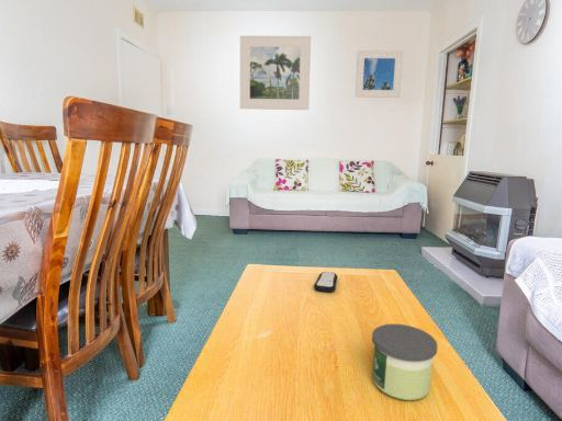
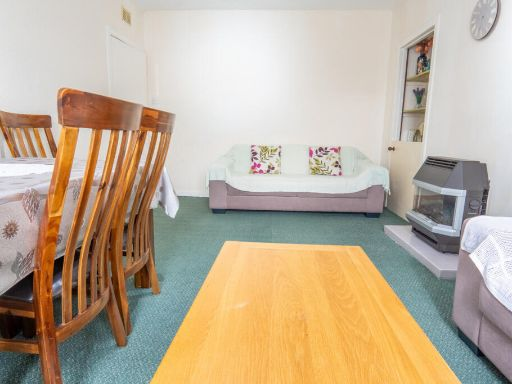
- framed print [239,35,312,111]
- candle [371,322,438,401]
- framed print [355,49,404,99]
- remote control [313,271,338,293]
